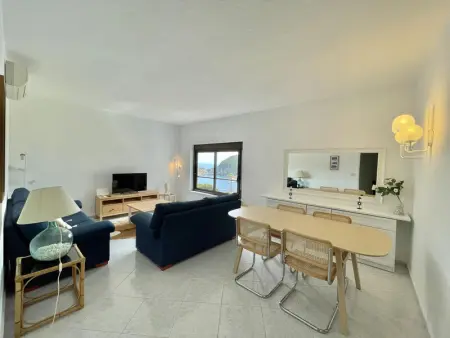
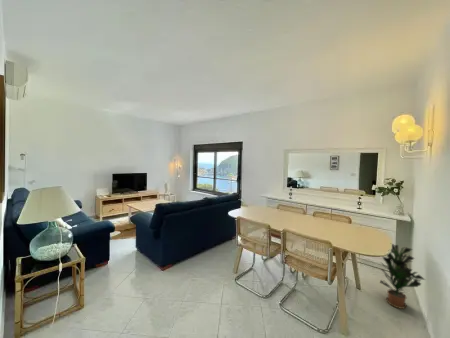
+ potted plant [379,243,426,310]
